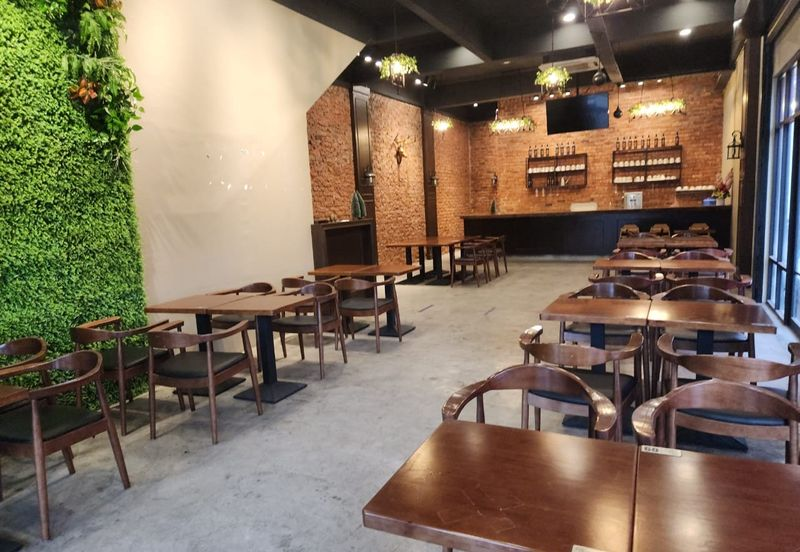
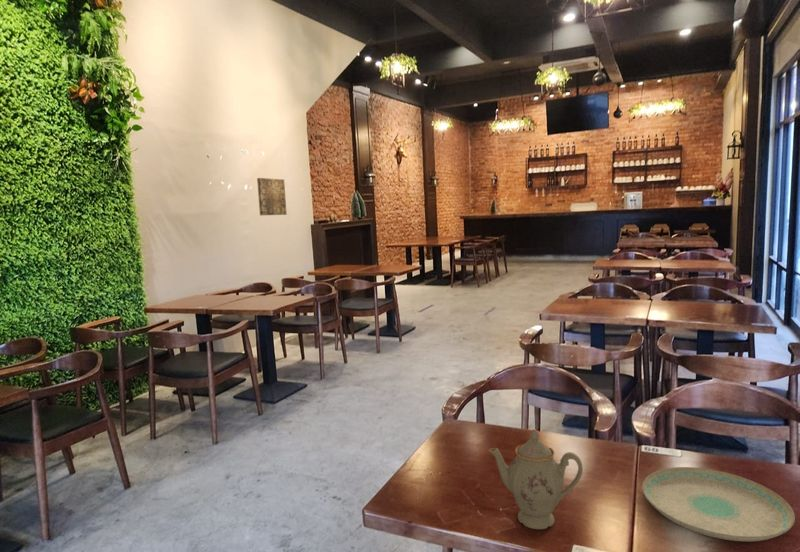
+ wall art [256,177,288,216]
+ chinaware [487,428,584,530]
+ plate [641,466,796,543]
